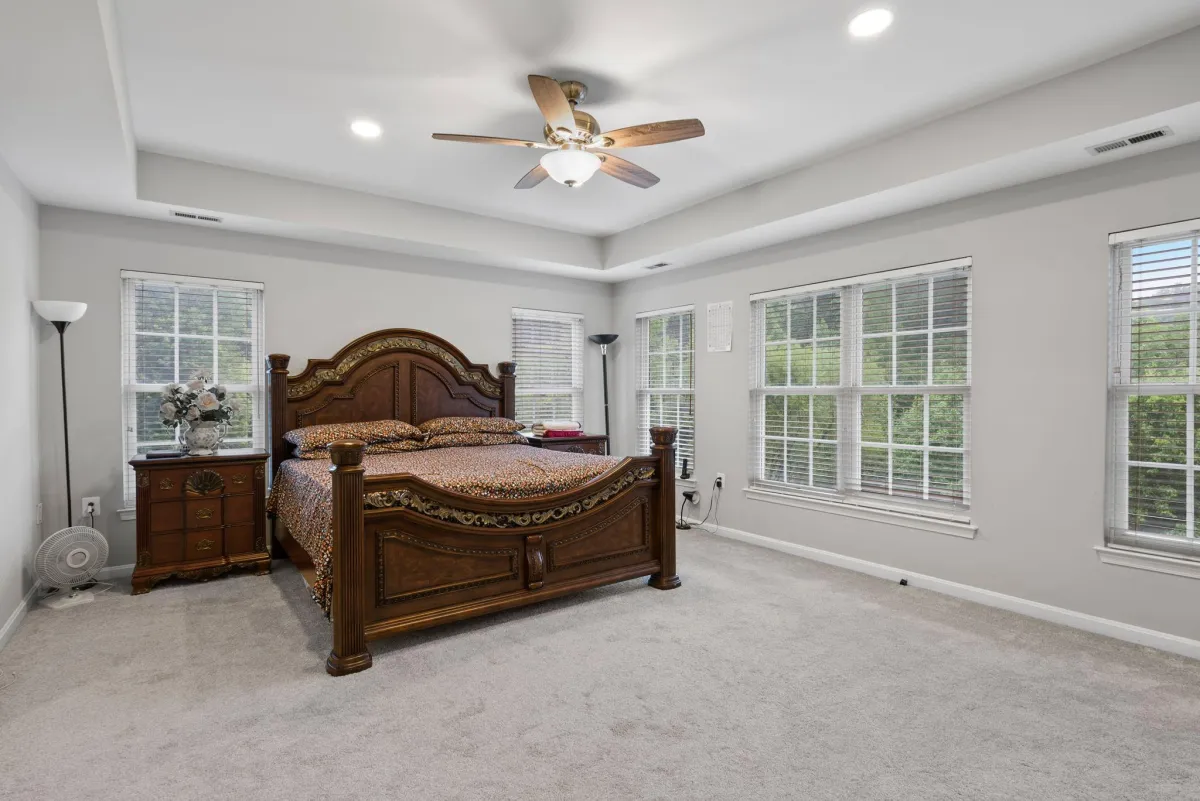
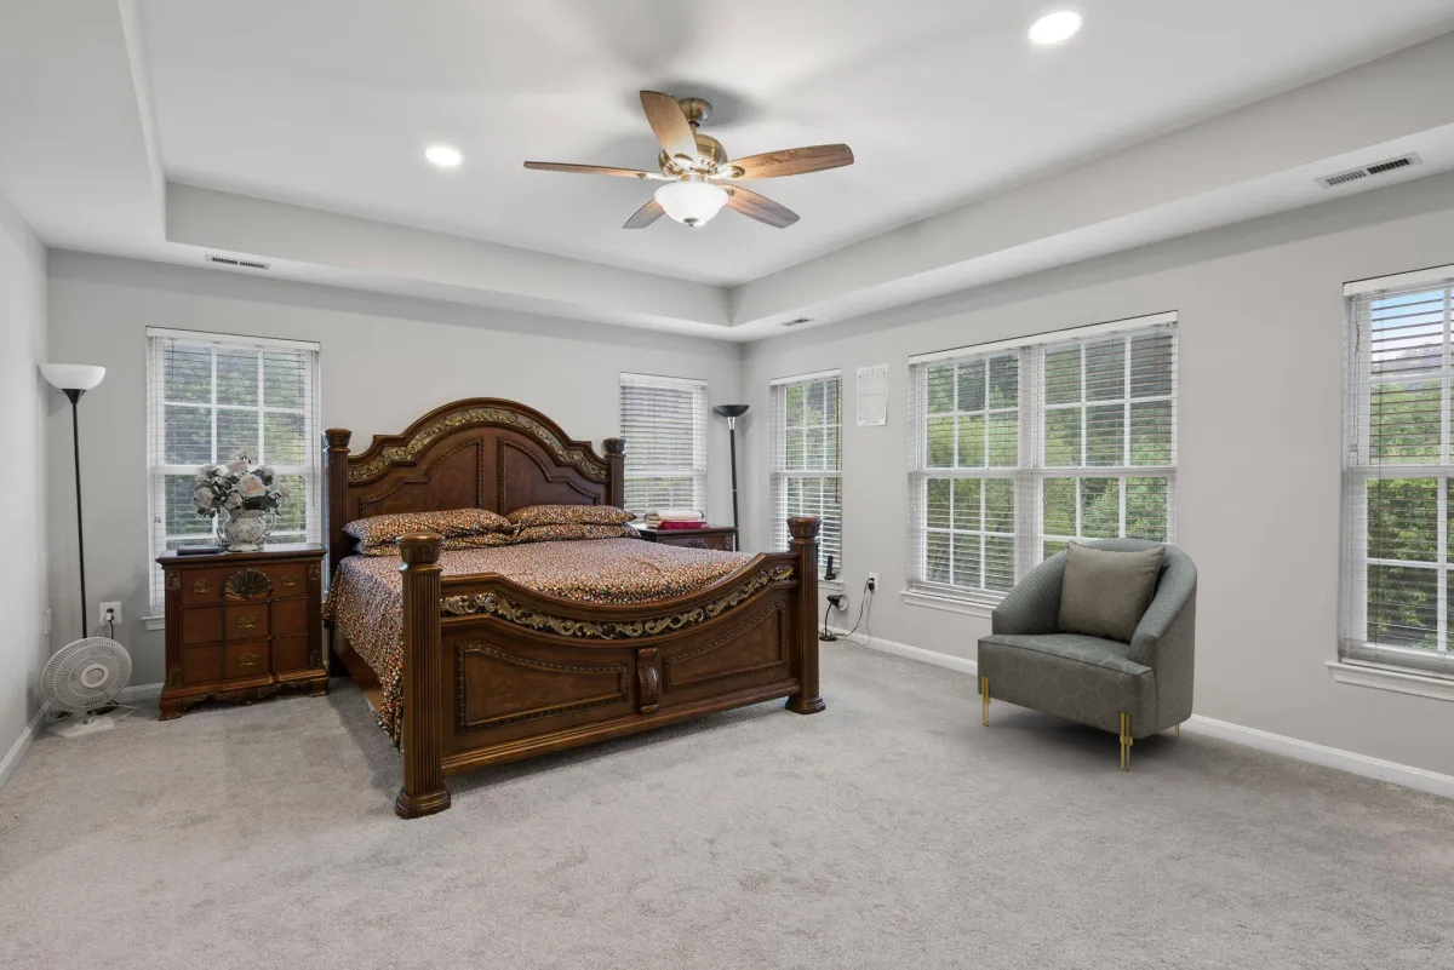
+ armchair [977,536,1198,773]
